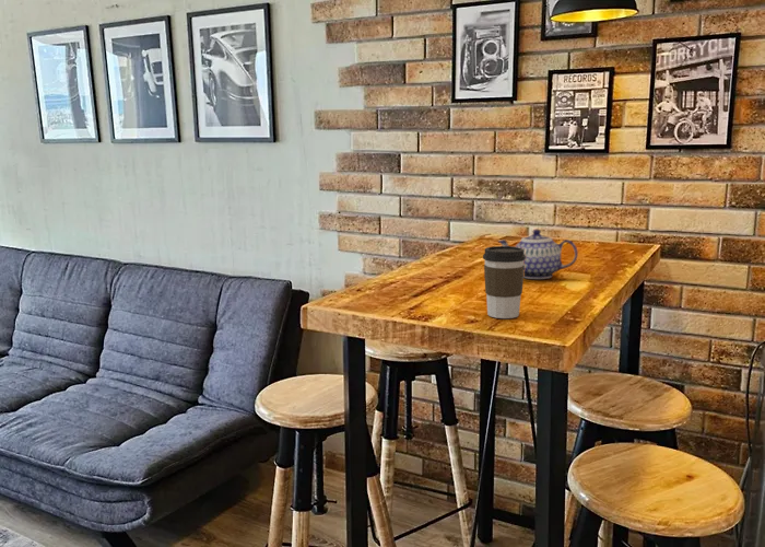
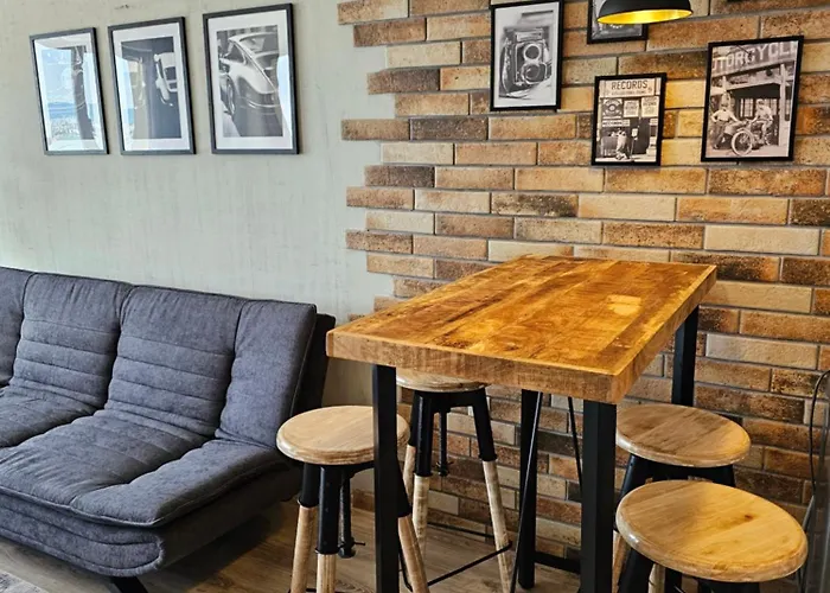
- coffee cup [482,245,526,319]
- teapot [496,229,579,280]
